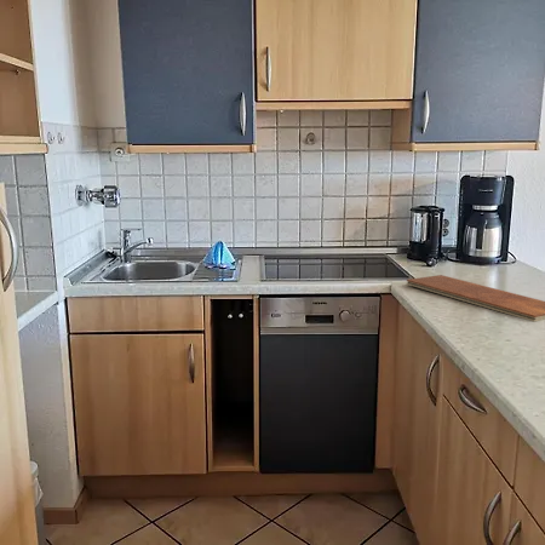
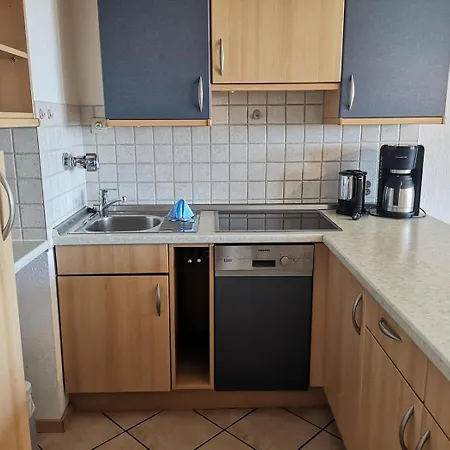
- chopping board [406,274,545,323]
